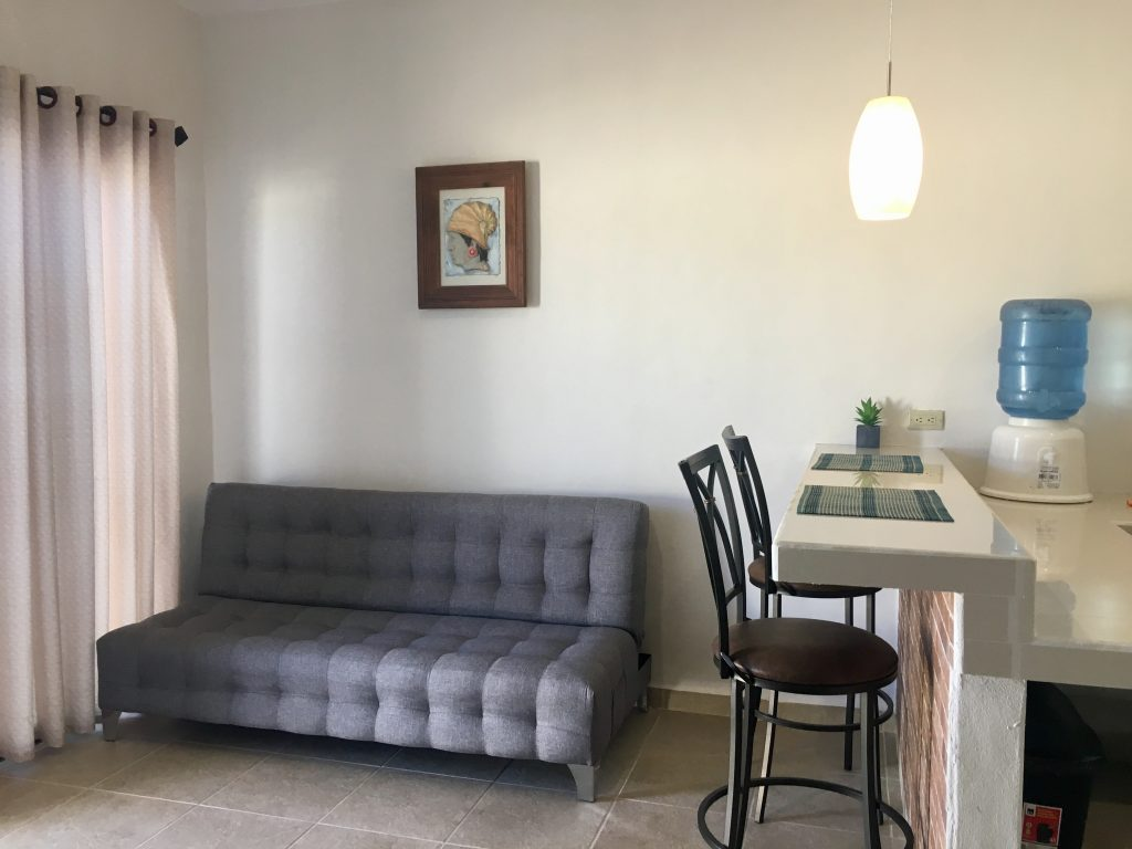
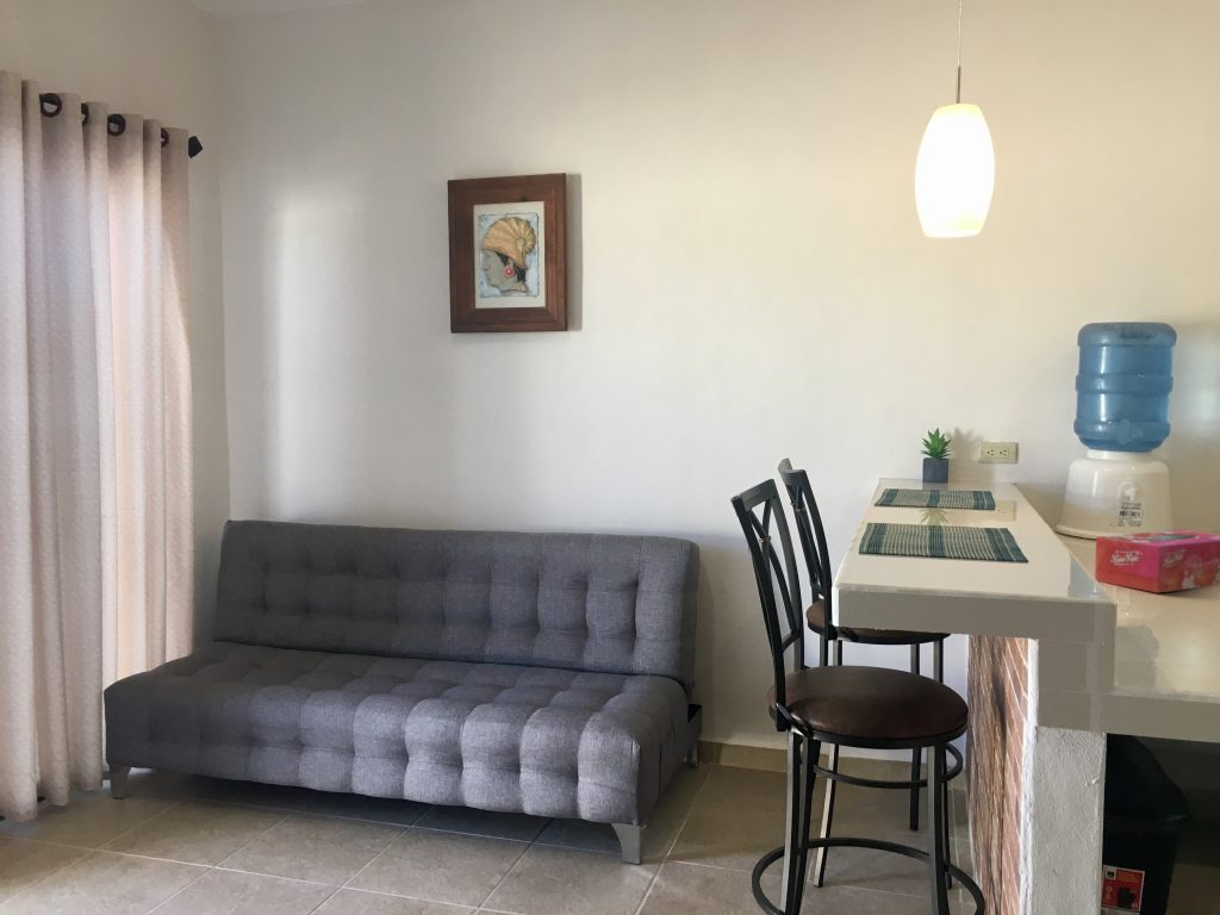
+ tissue box [1094,529,1220,595]
